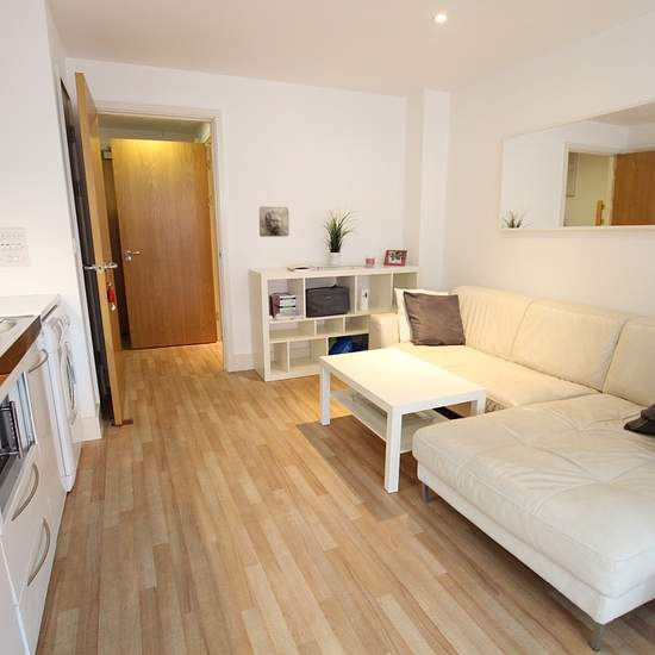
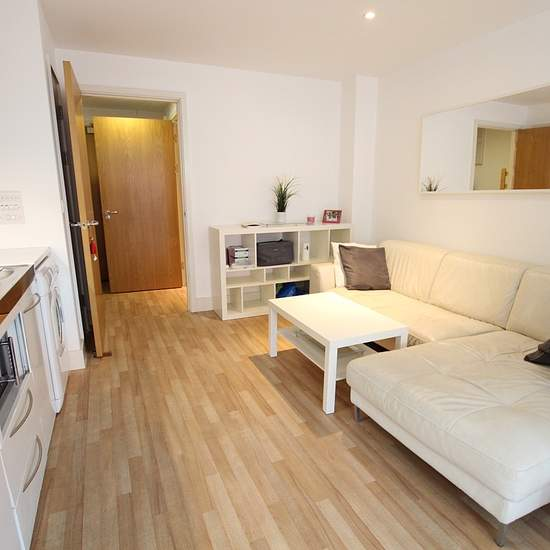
- wall relief [258,206,289,238]
